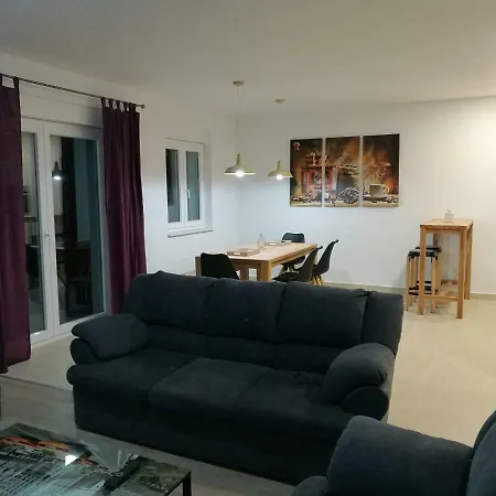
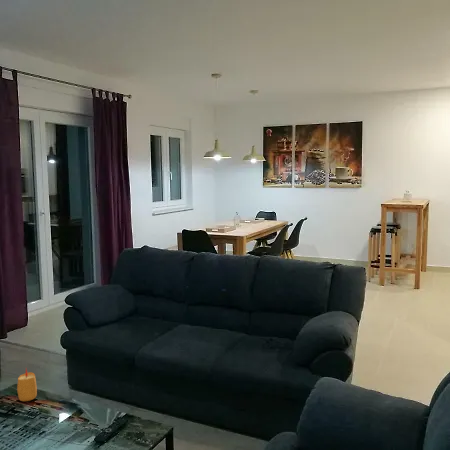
+ candle [16,368,38,402]
